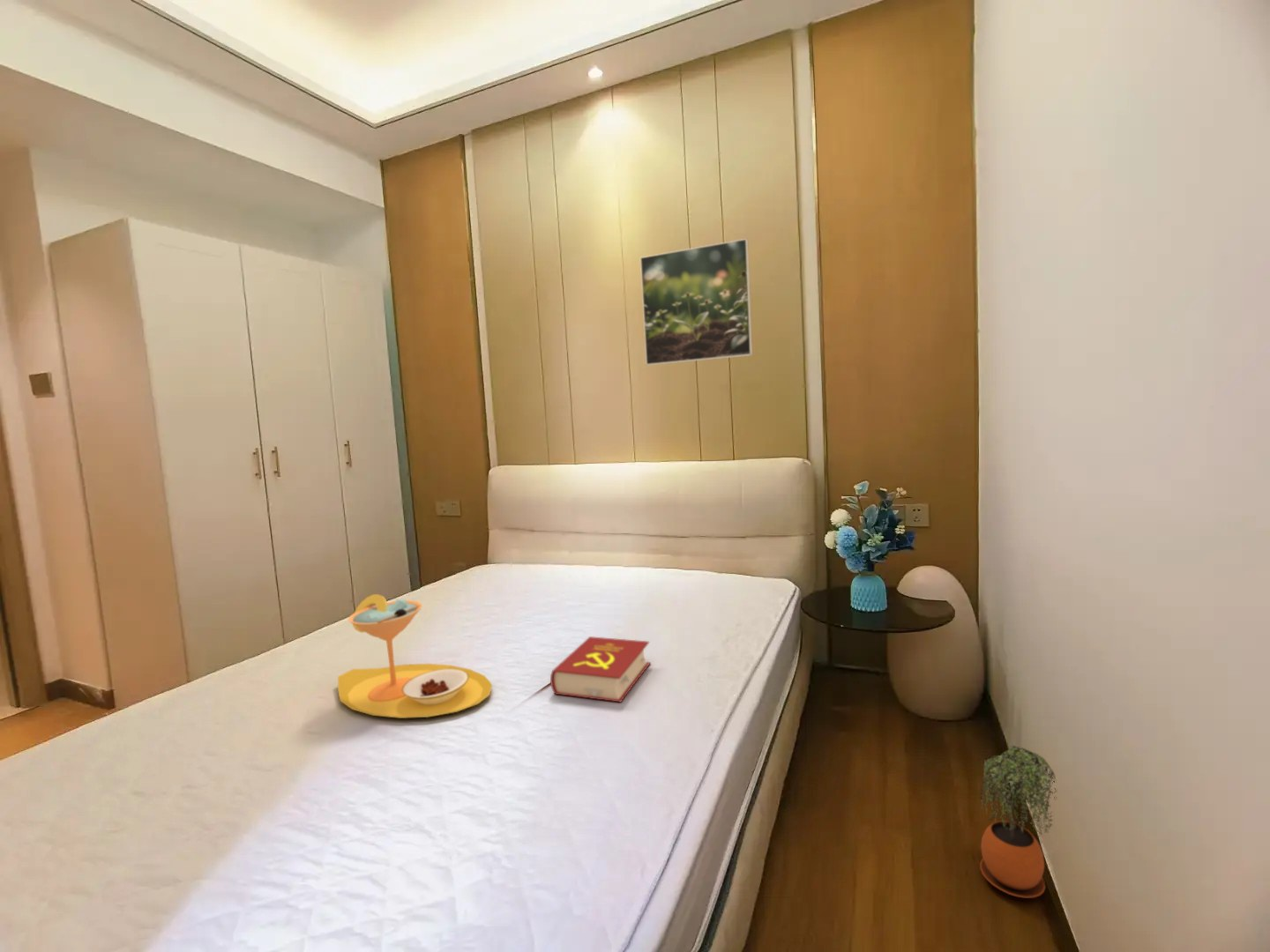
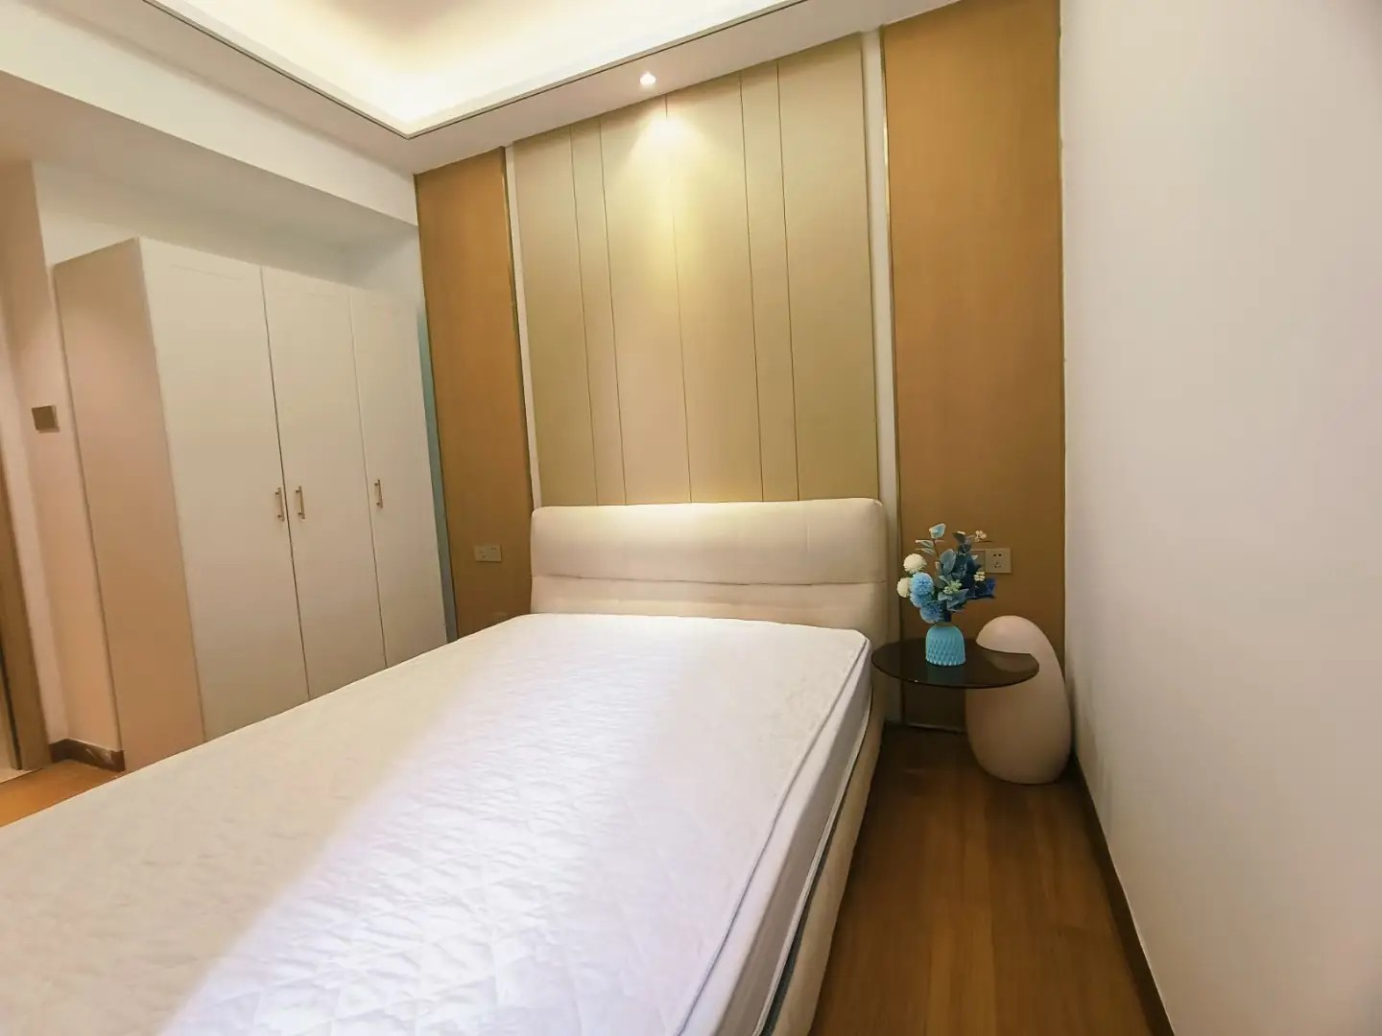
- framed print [639,238,753,367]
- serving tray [337,593,493,719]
- potted plant [979,745,1057,899]
- book [549,636,652,703]
